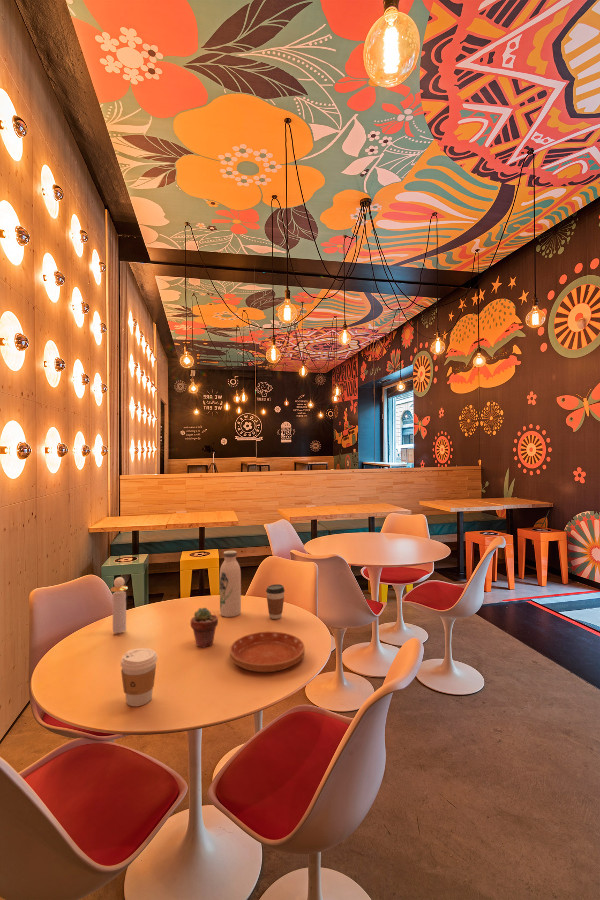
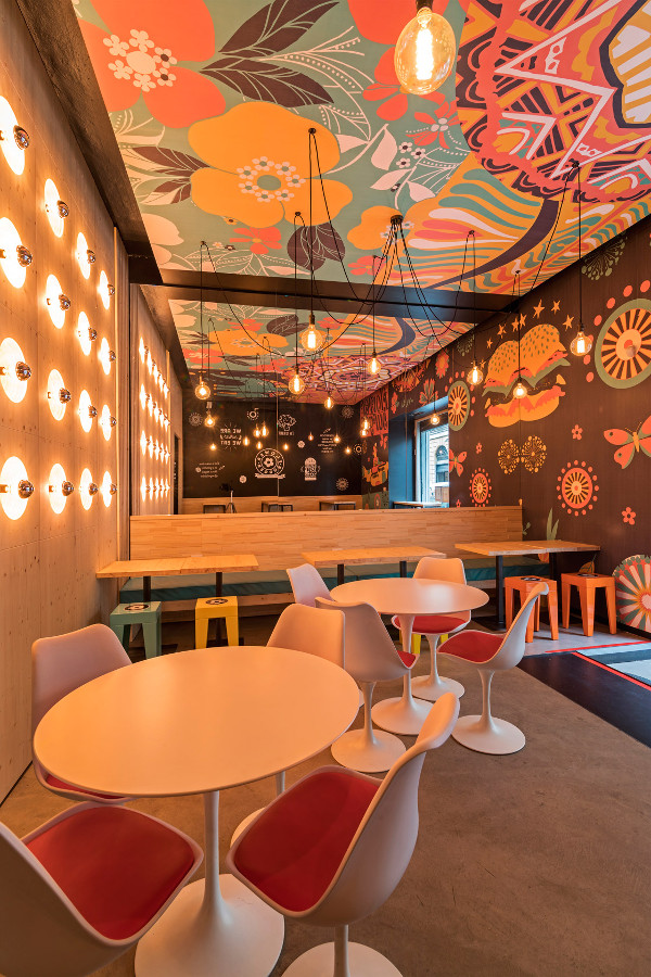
- coffee cup [265,583,286,620]
- coffee cup [120,647,158,707]
- potted succulent [190,607,219,649]
- water bottle [219,550,242,618]
- saucer [229,631,306,673]
- perfume bottle [110,576,129,634]
